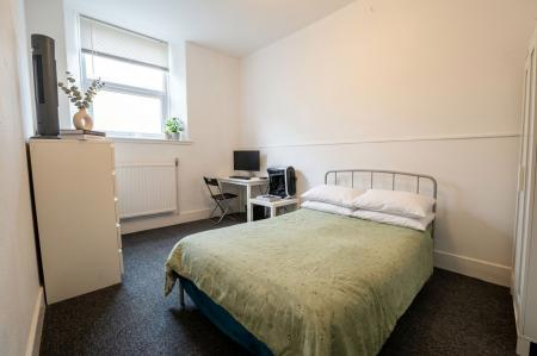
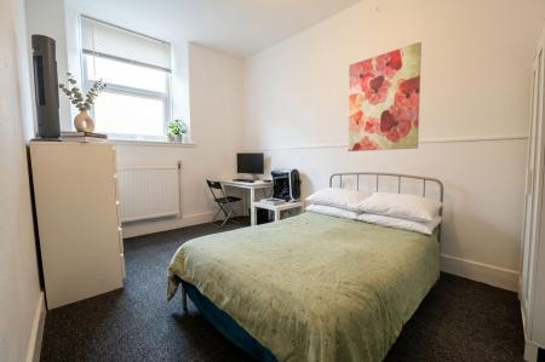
+ wall art [348,41,423,153]
